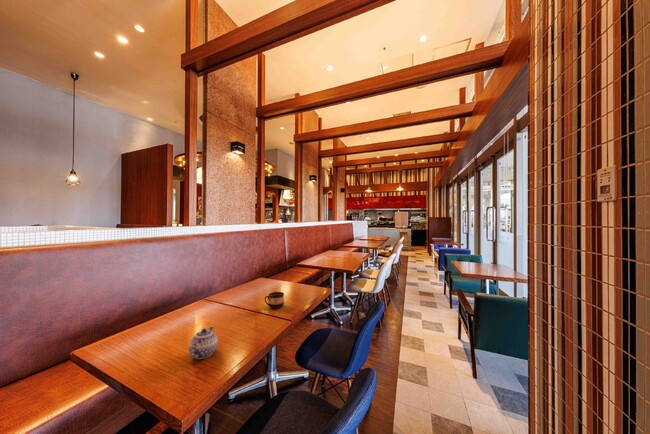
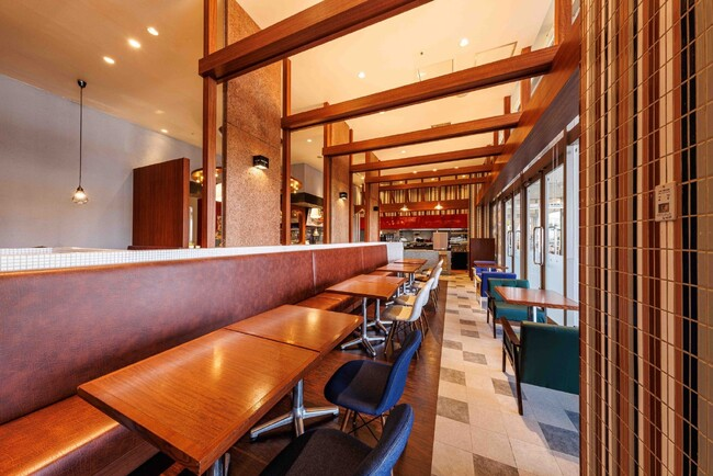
- teapot [188,325,219,360]
- cup [264,291,285,309]
